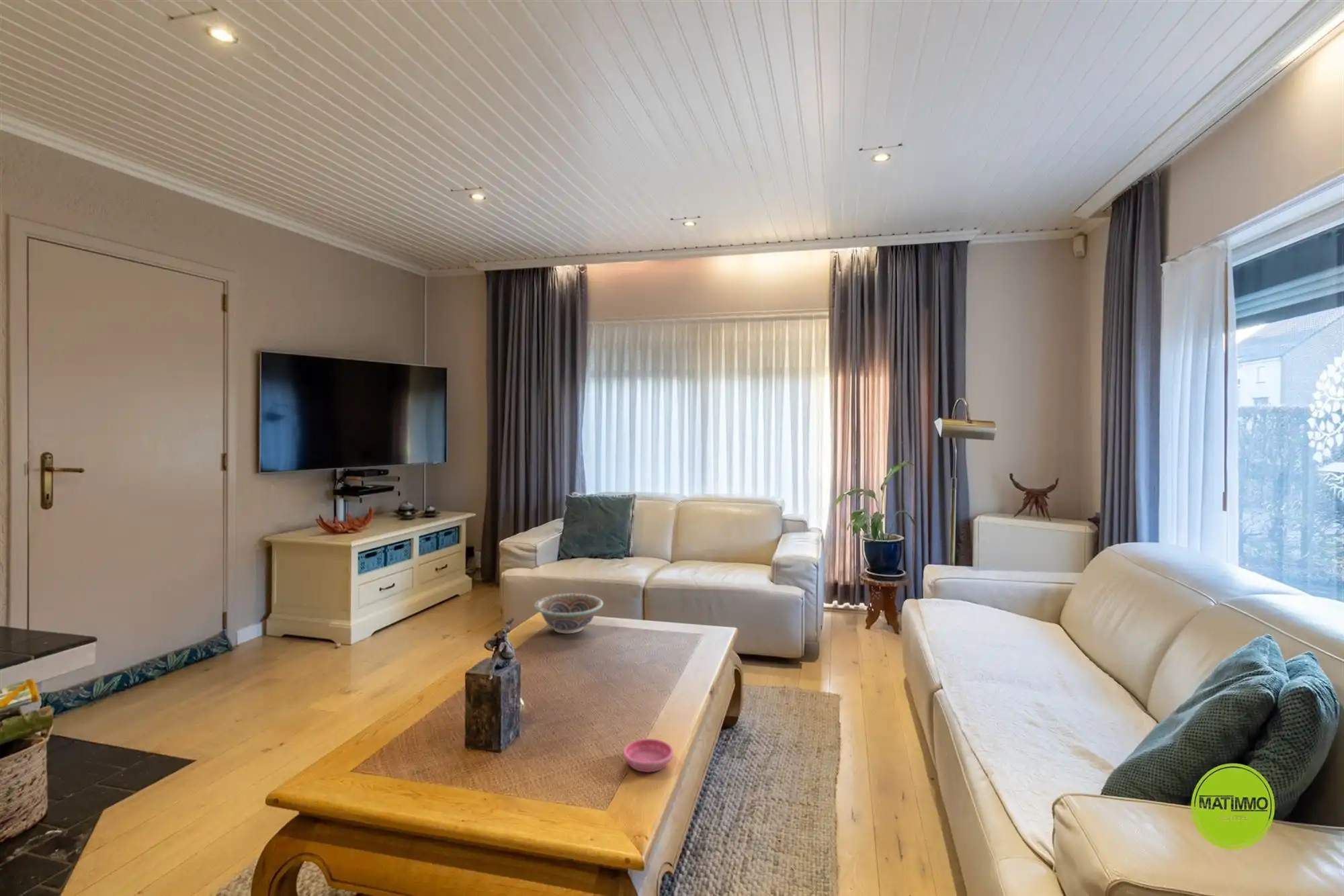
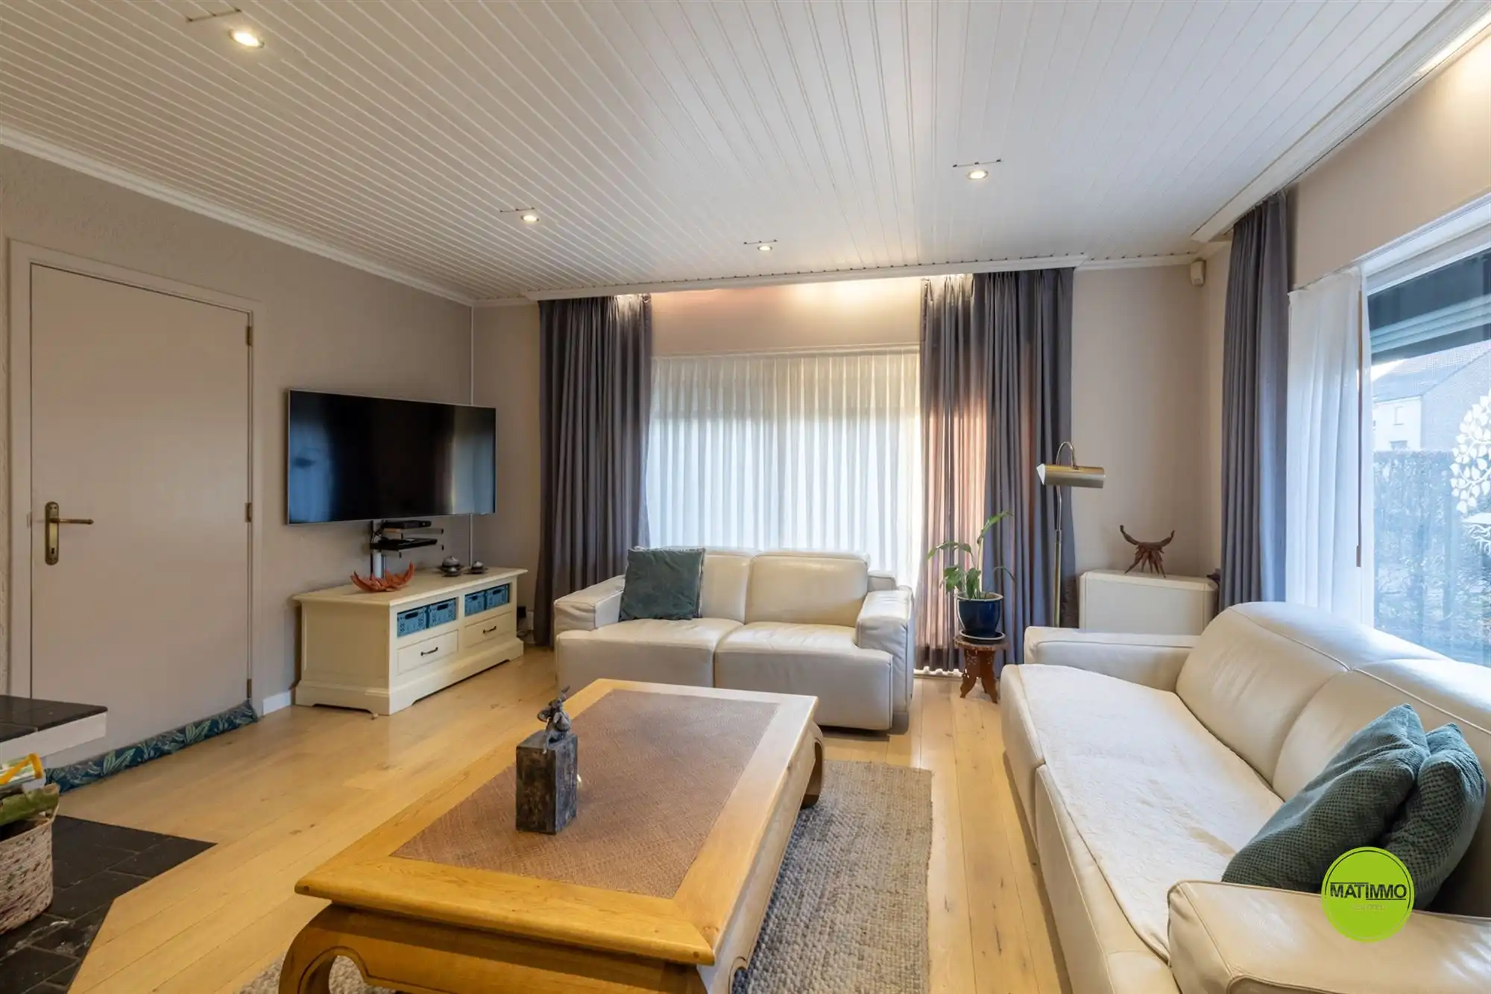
- saucer [622,738,674,773]
- decorative bowl [534,593,604,634]
